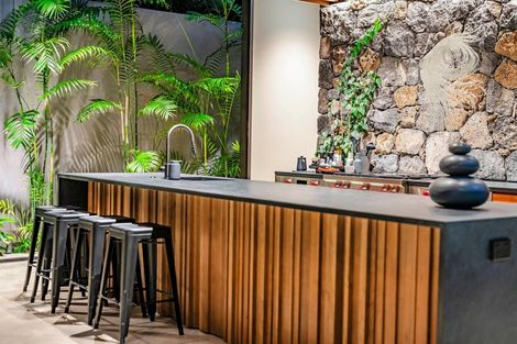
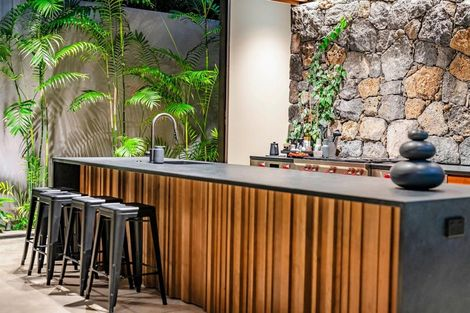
- wall sculpture [421,24,490,144]
